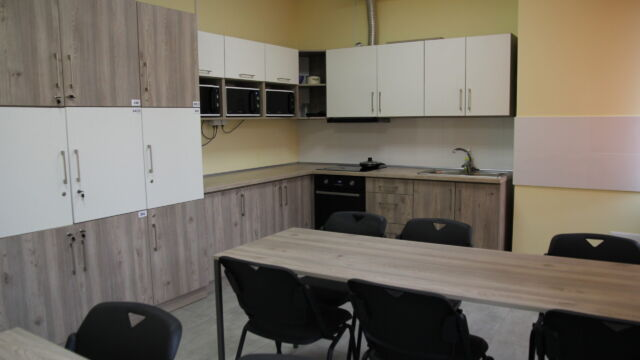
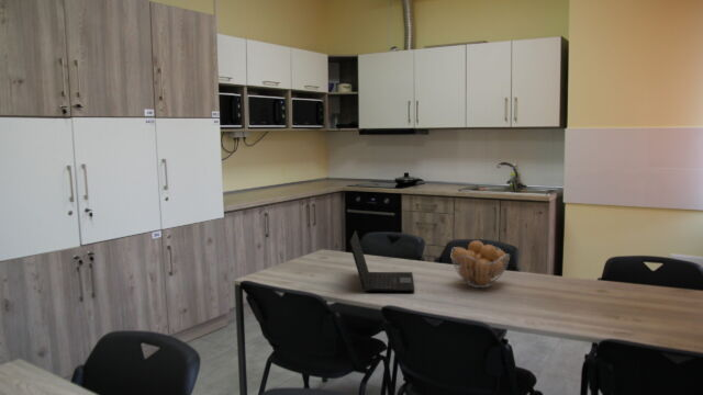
+ fruit basket [450,239,511,289]
+ laptop [348,229,415,293]
